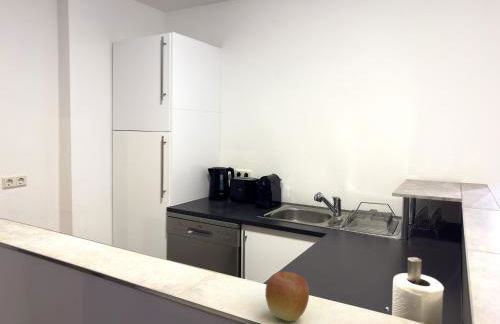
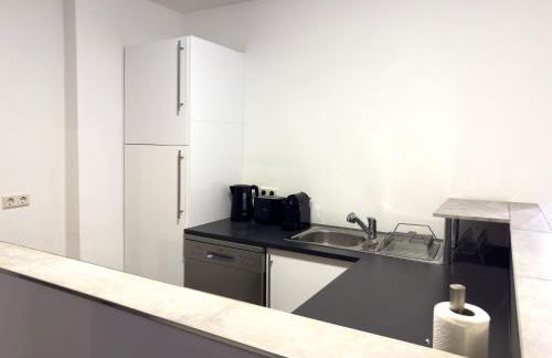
- apple [264,270,310,322]
